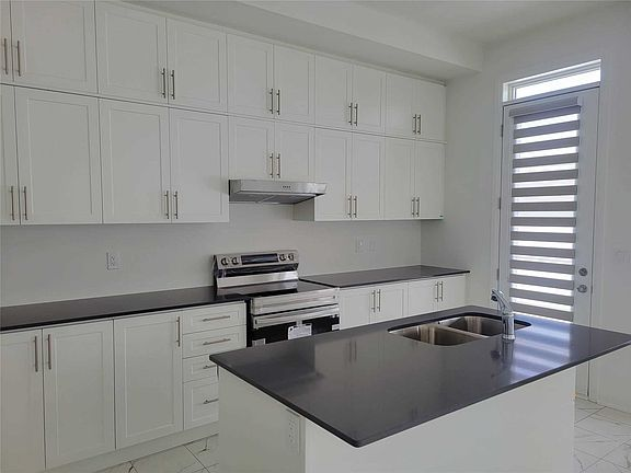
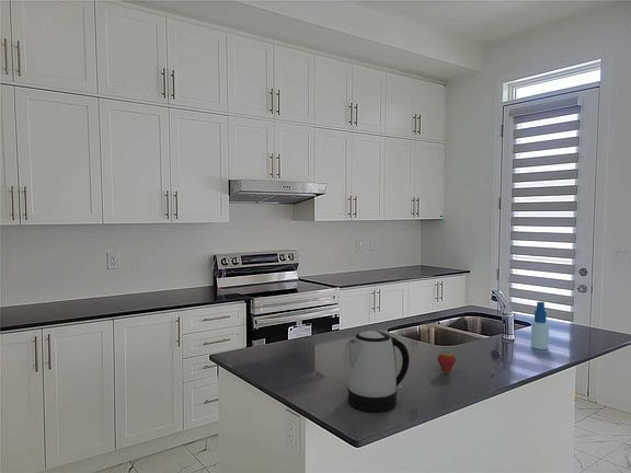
+ kettle [347,330,410,413]
+ spray bottle [530,301,550,350]
+ fruit [436,350,457,373]
